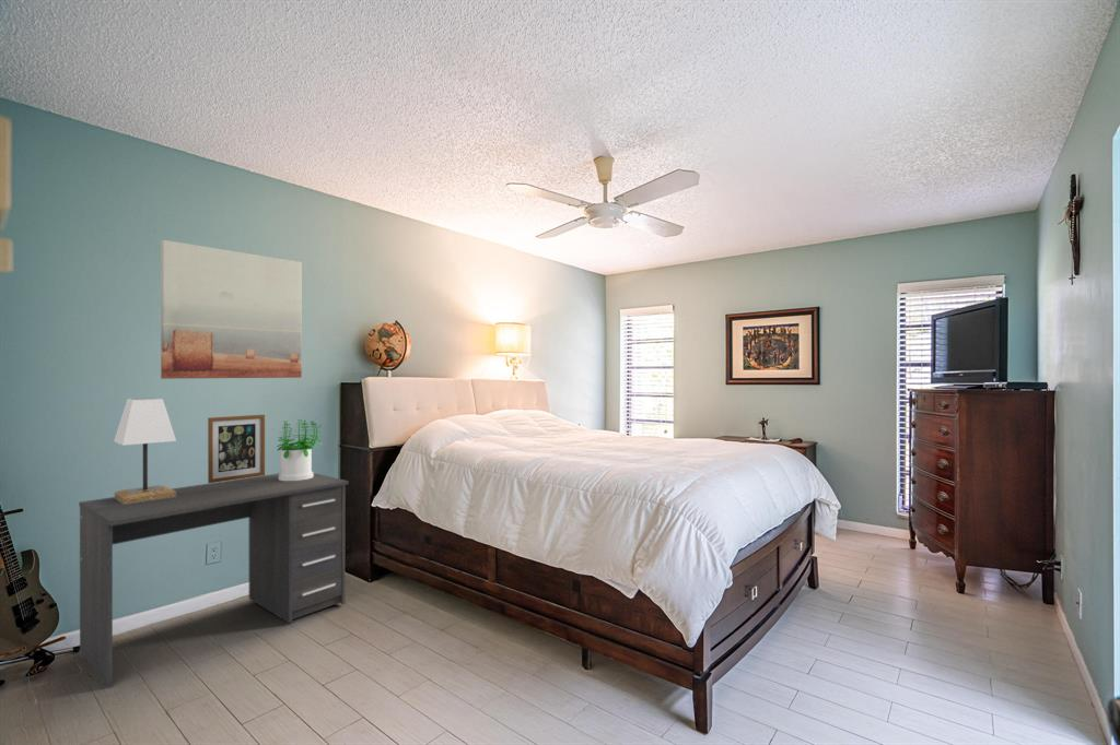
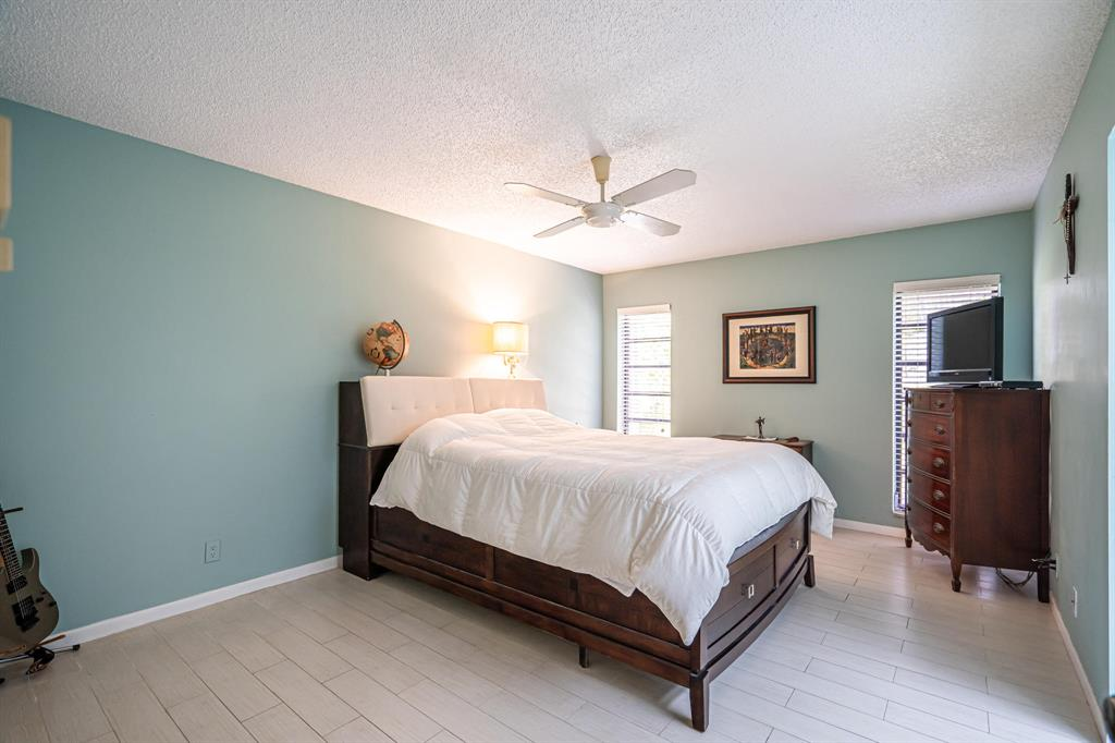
- wall art [160,239,303,380]
- lamp [113,397,177,504]
- potted plant [276,418,324,481]
- desk [78,472,350,689]
- wall art [207,414,266,484]
